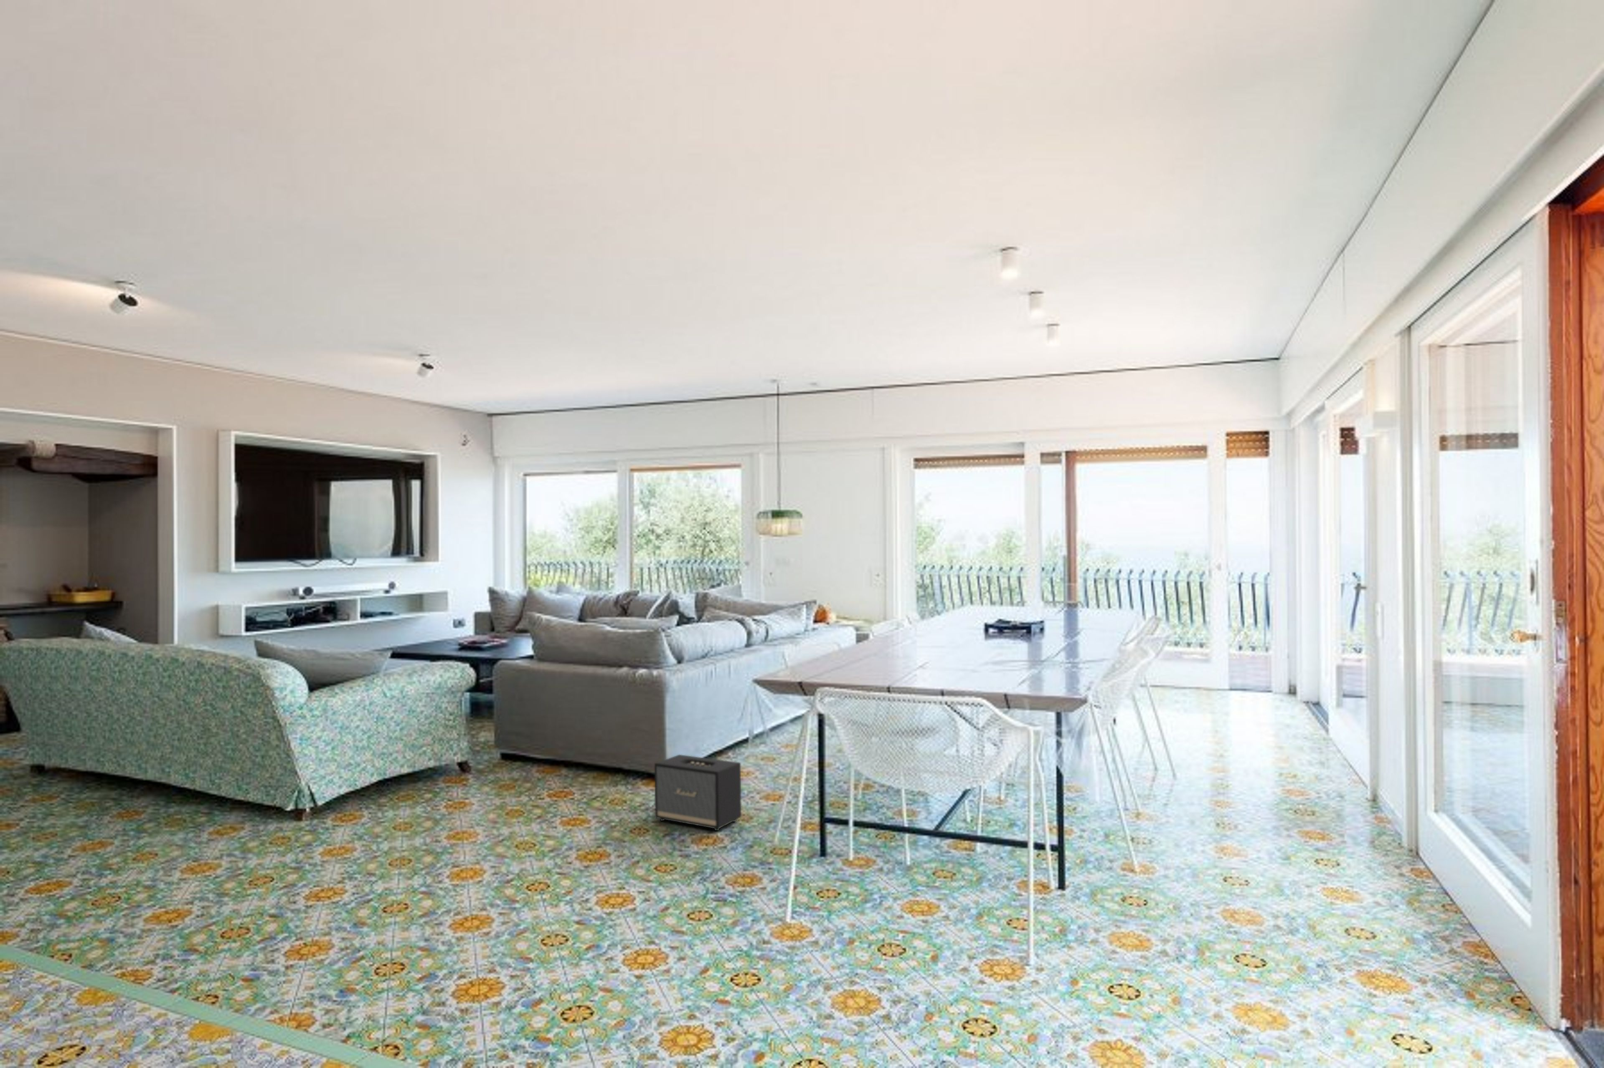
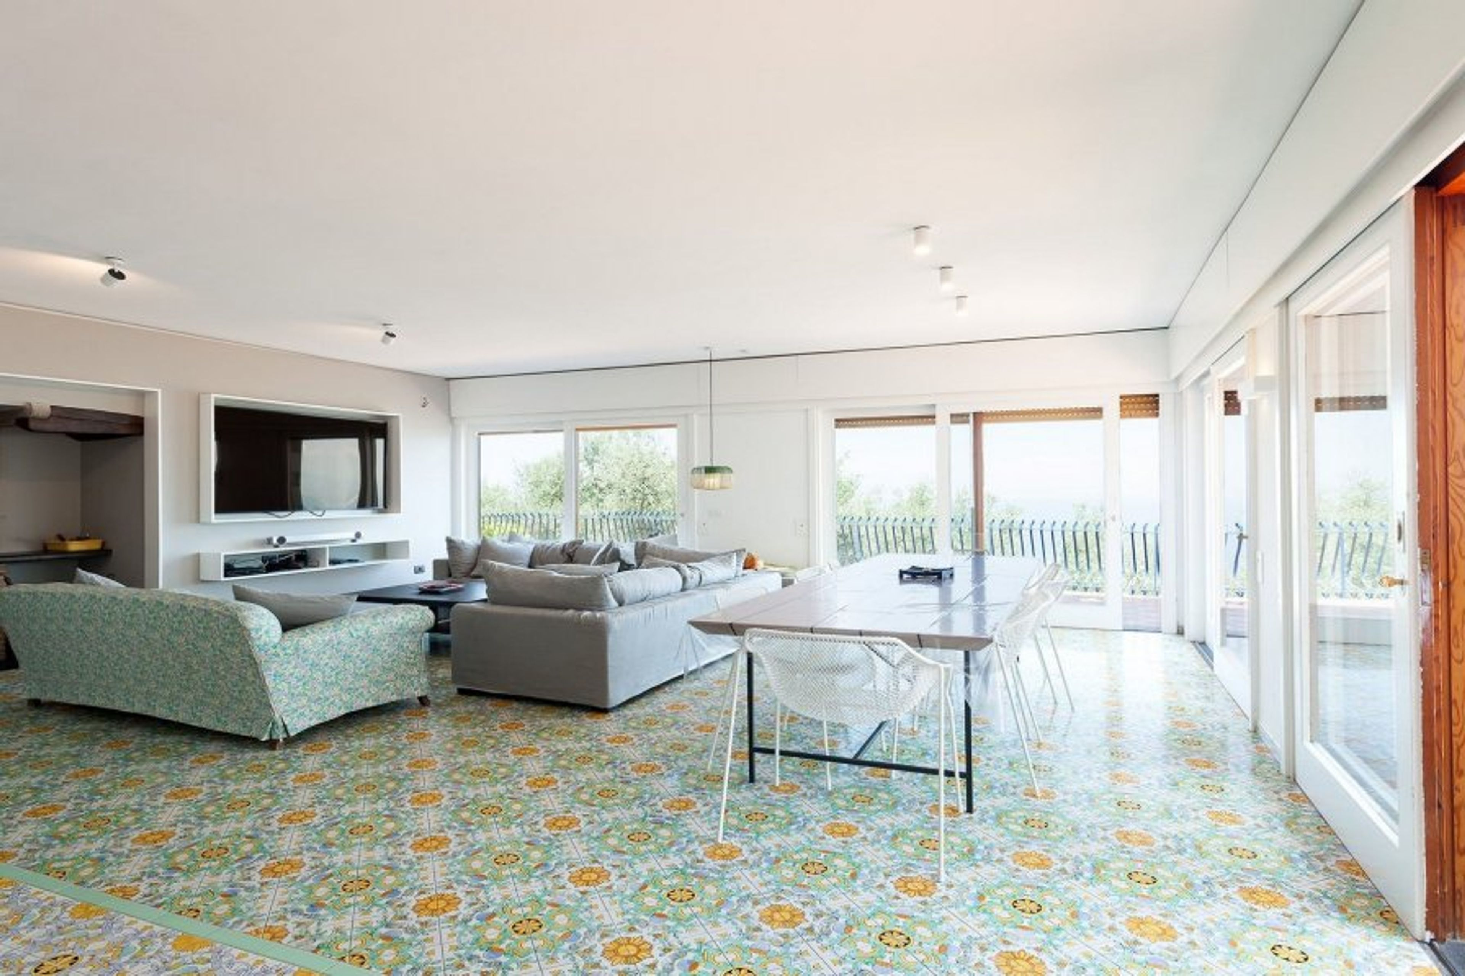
- speaker [655,755,742,831]
